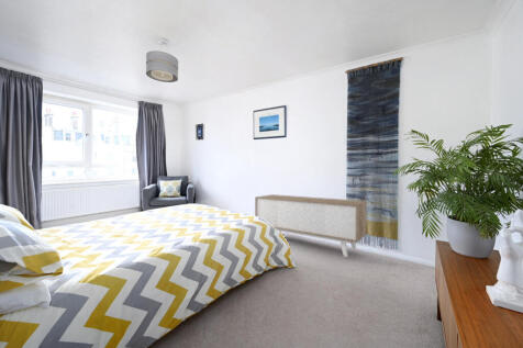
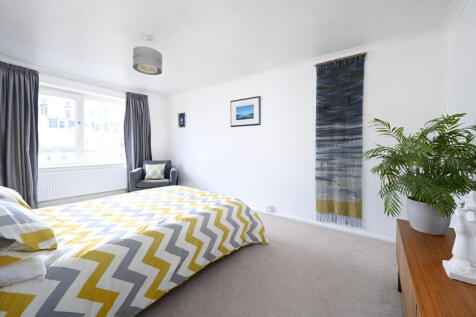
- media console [254,193,367,258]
